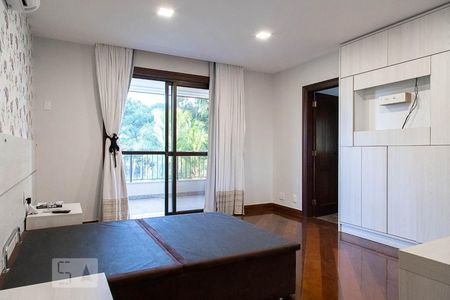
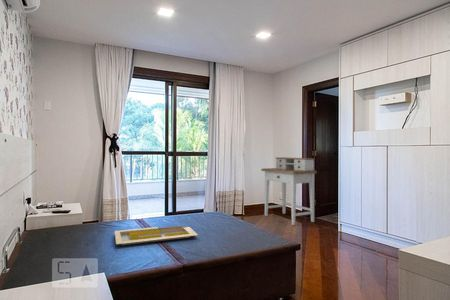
+ desk [260,156,318,226]
+ serving tray [114,225,199,246]
